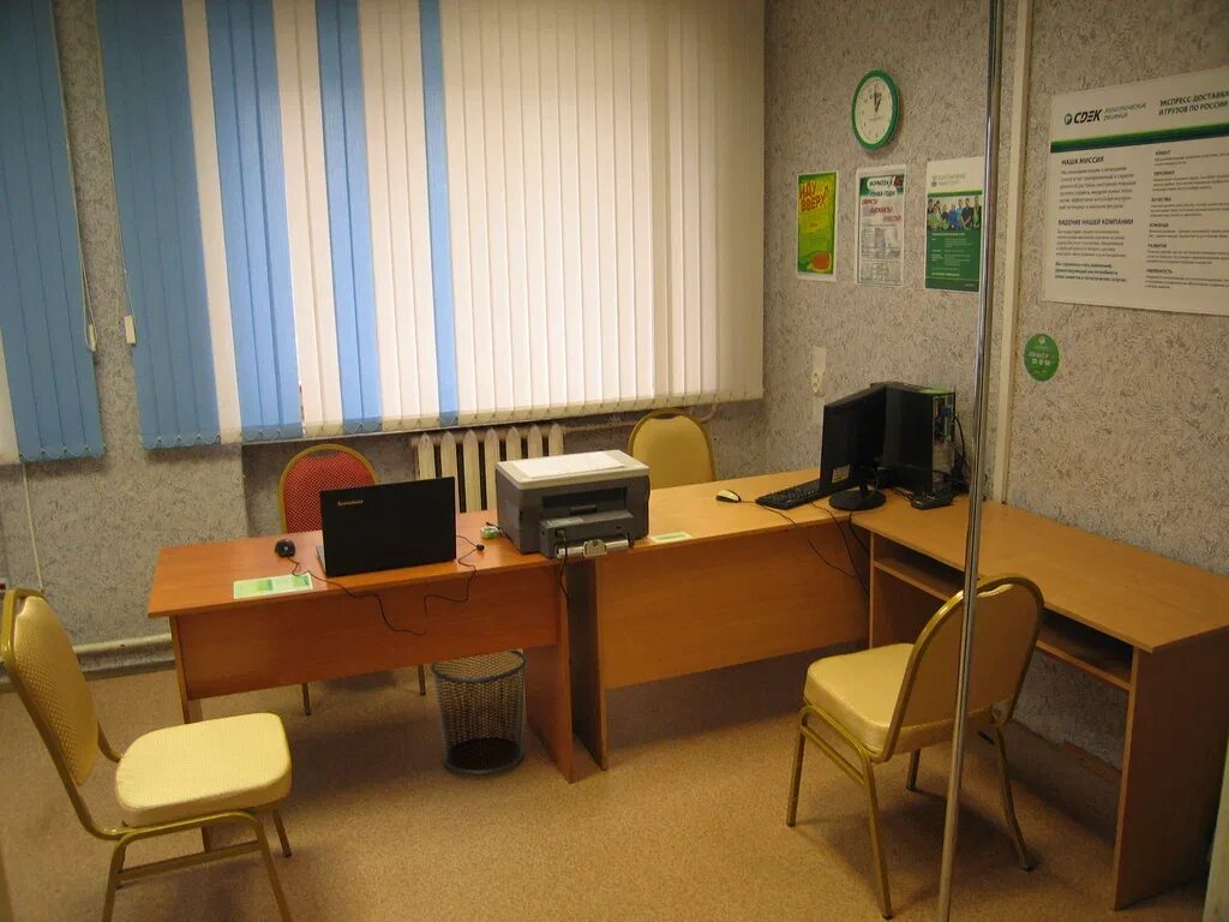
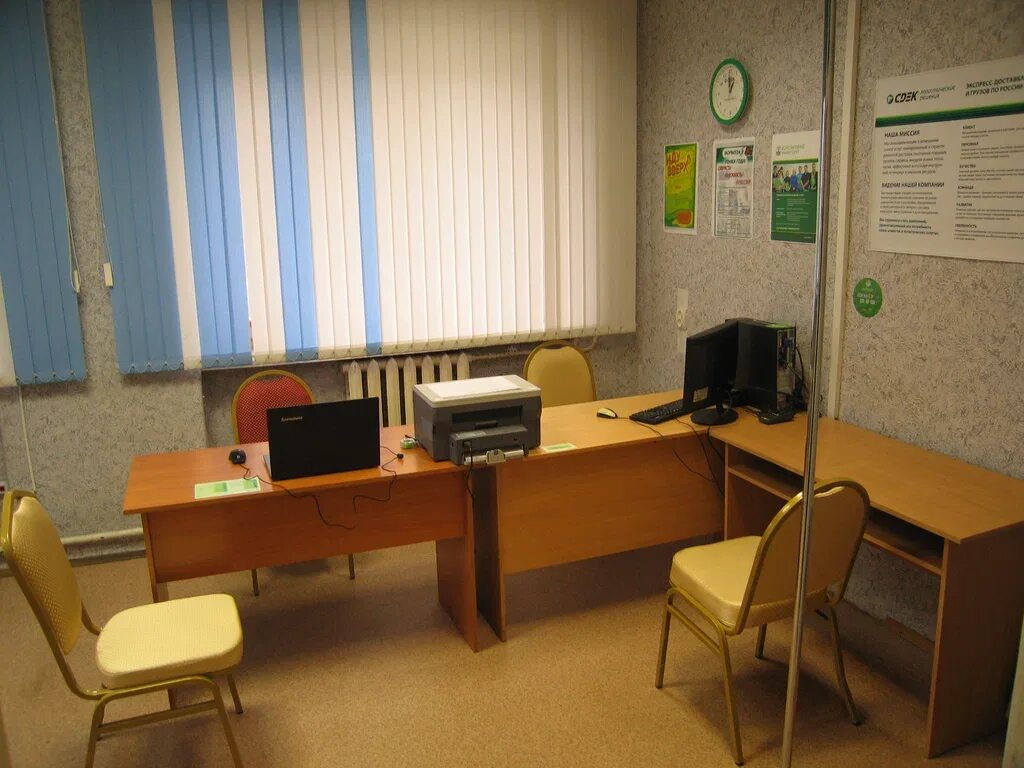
- waste bin [430,648,528,776]
